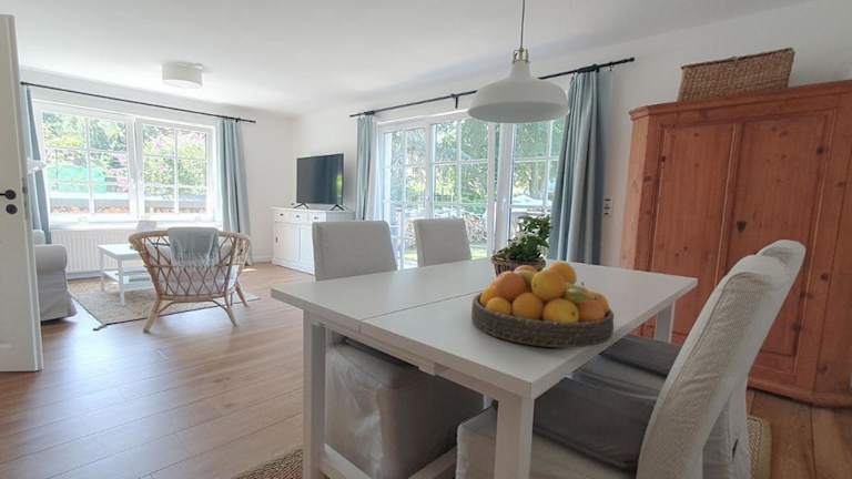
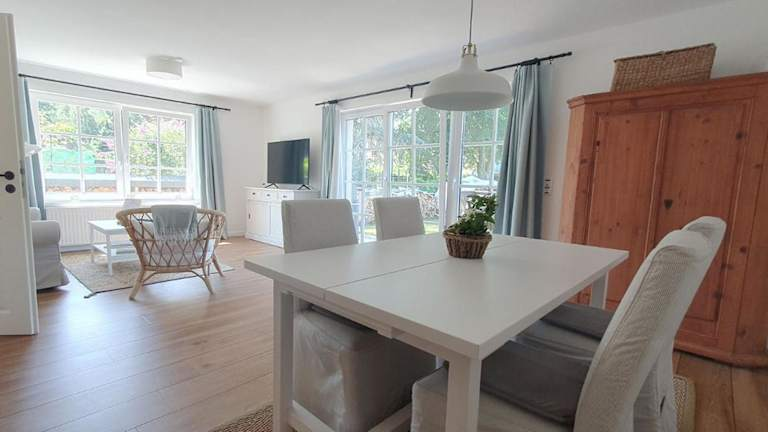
- fruit bowl [470,261,615,348]
